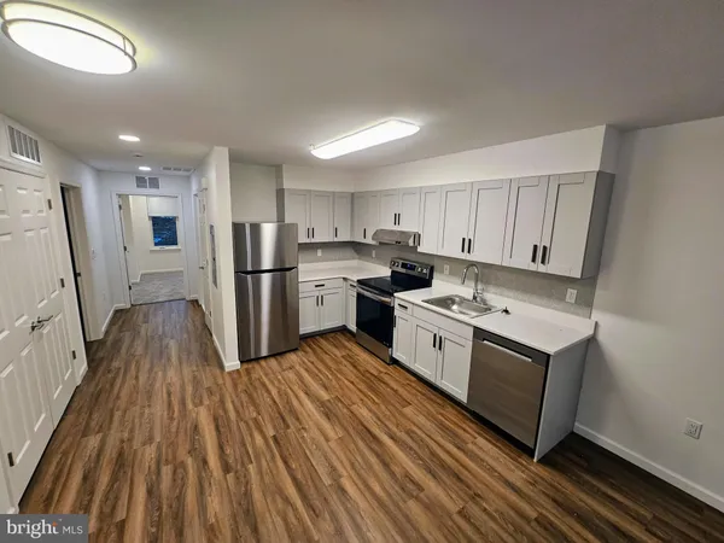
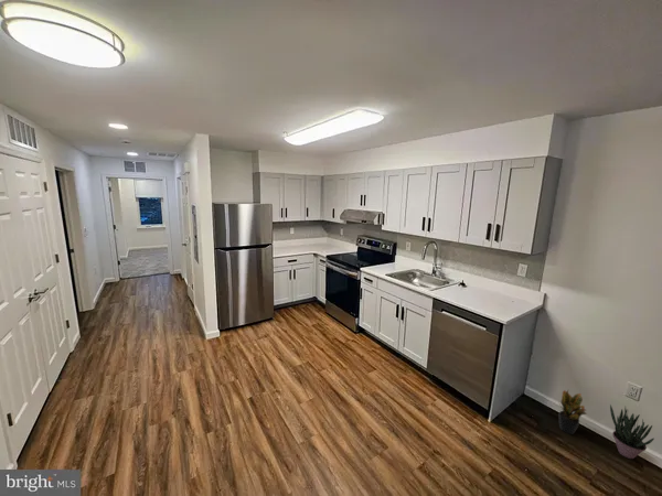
+ potted plant [557,389,588,435]
+ potted plant [609,403,655,460]
